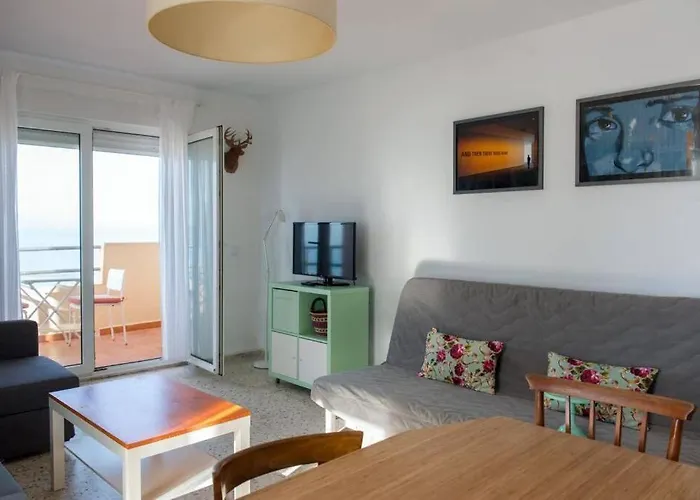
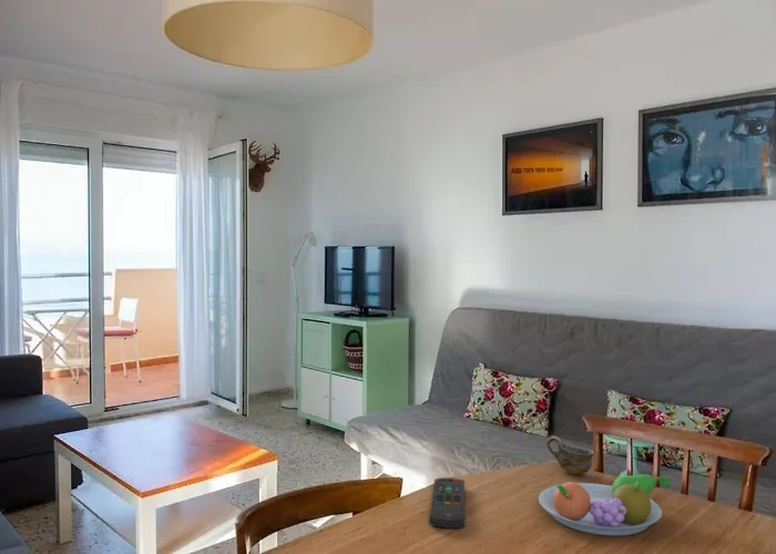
+ remote control [429,476,466,530]
+ fruit bowl [538,473,671,536]
+ cup [545,435,595,475]
